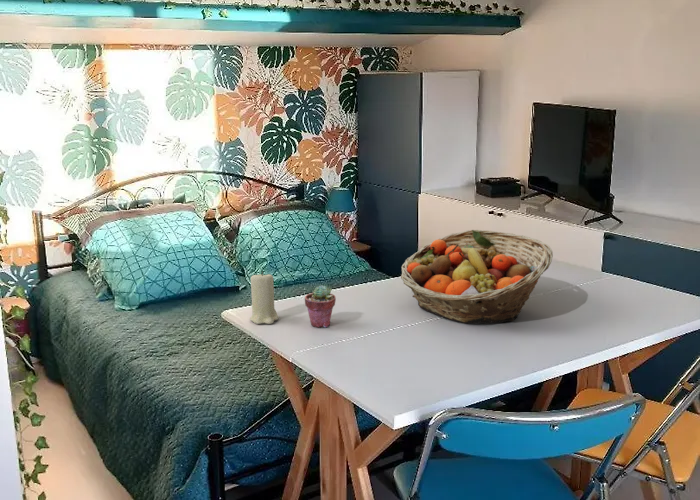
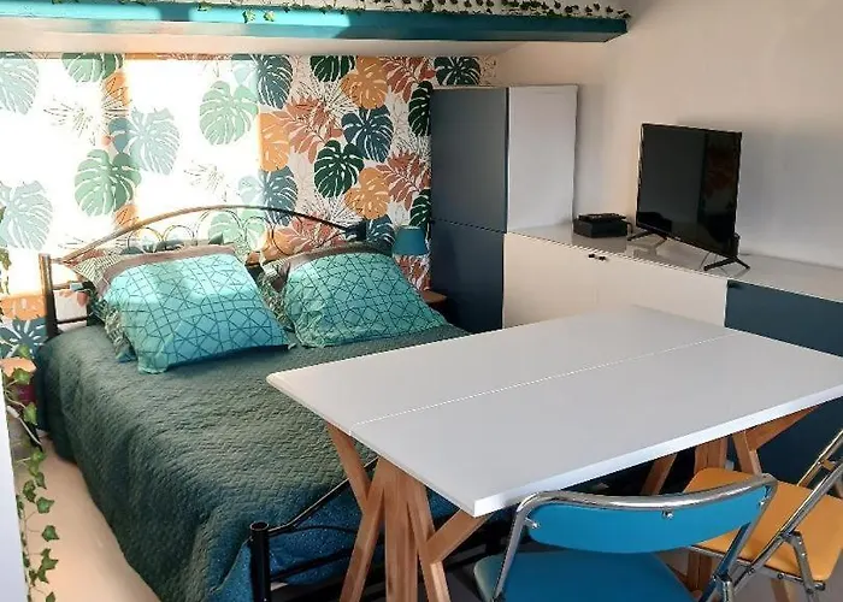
- candle [249,270,280,325]
- potted succulent [304,284,337,328]
- fruit basket [400,229,554,324]
